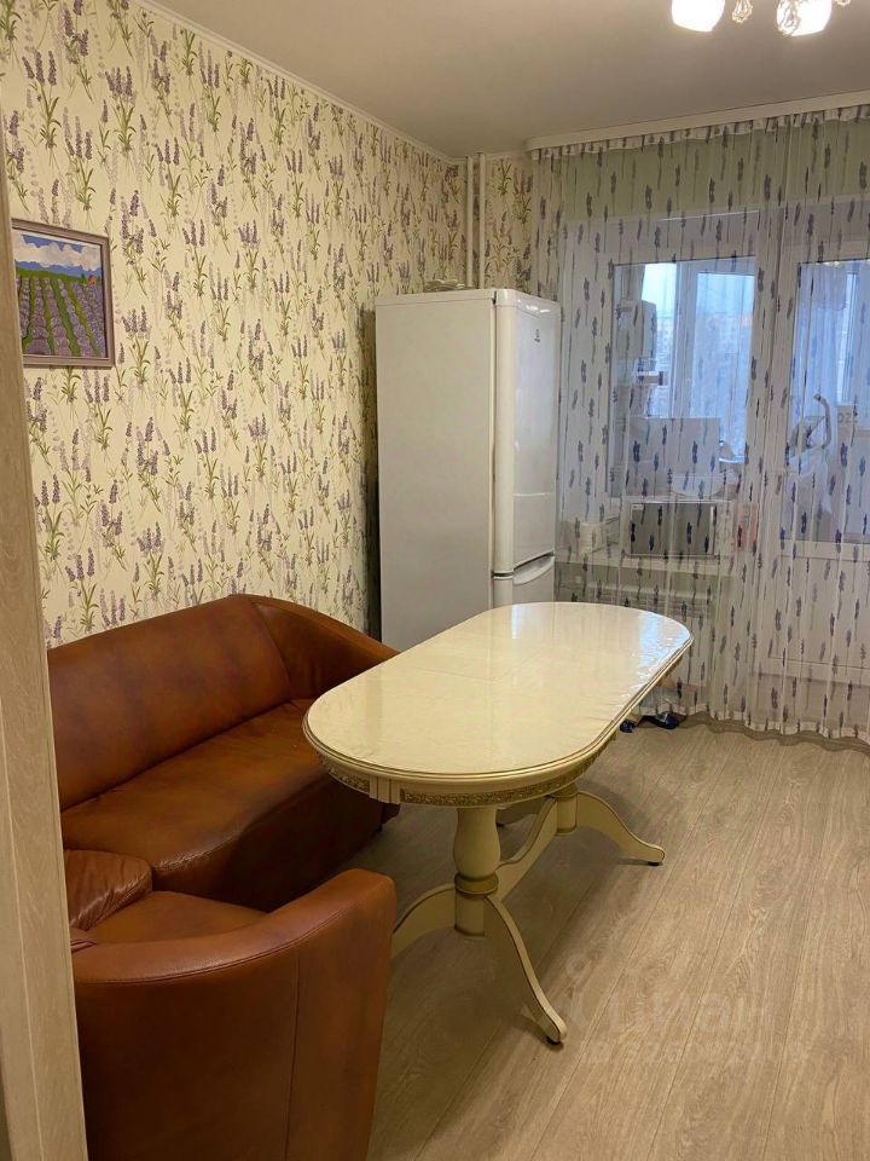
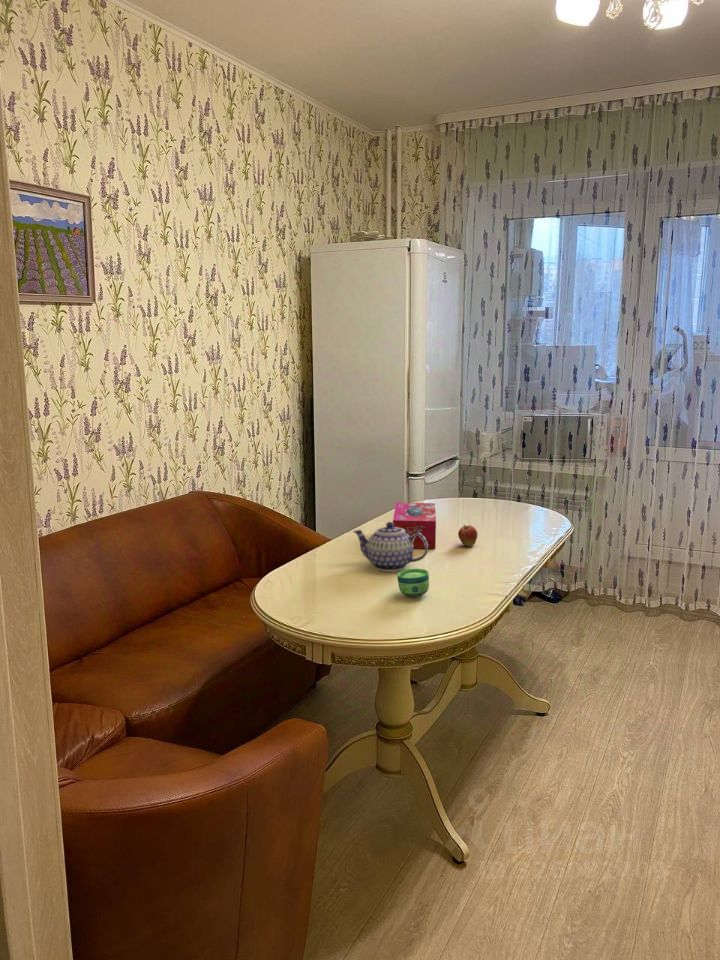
+ tissue box [392,502,437,550]
+ teapot [352,521,429,572]
+ fruit [457,524,479,547]
+ cup [396,567,430,598]
